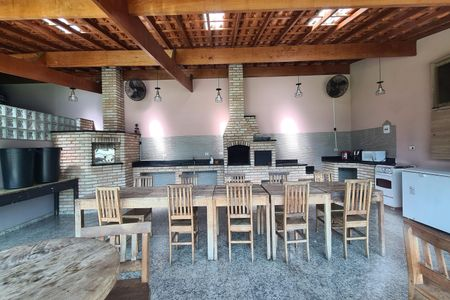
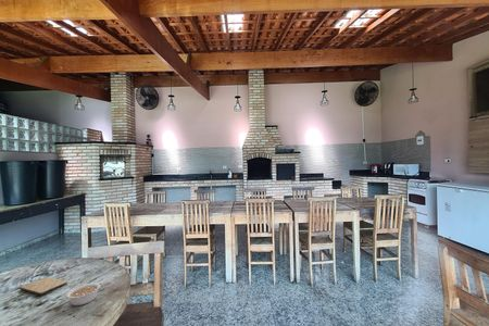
+ legume [65,283,108,306]
+ cutting board [18,276,68,297]
